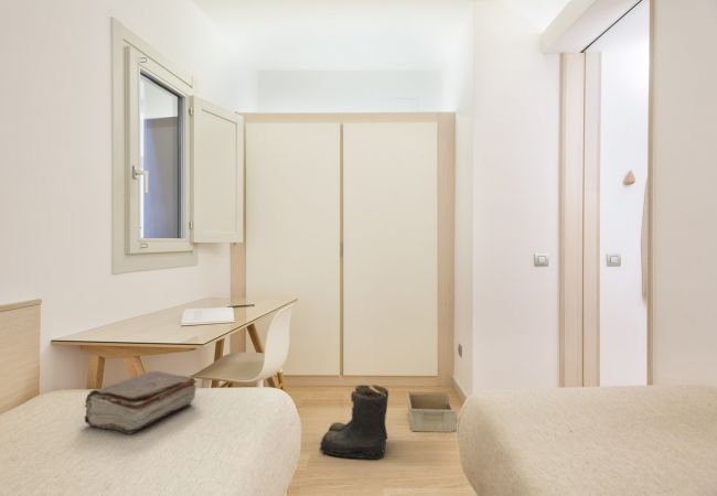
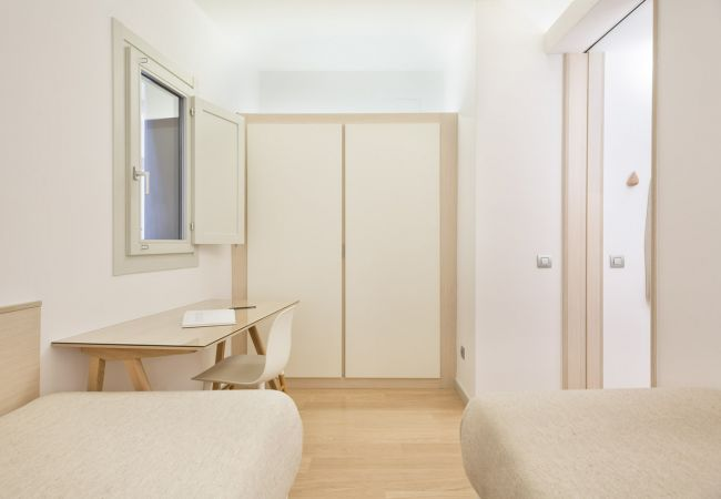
- book [83,370,197,435]
- storage bin [406,390,459,433]
- boots [319,384,389,461]
